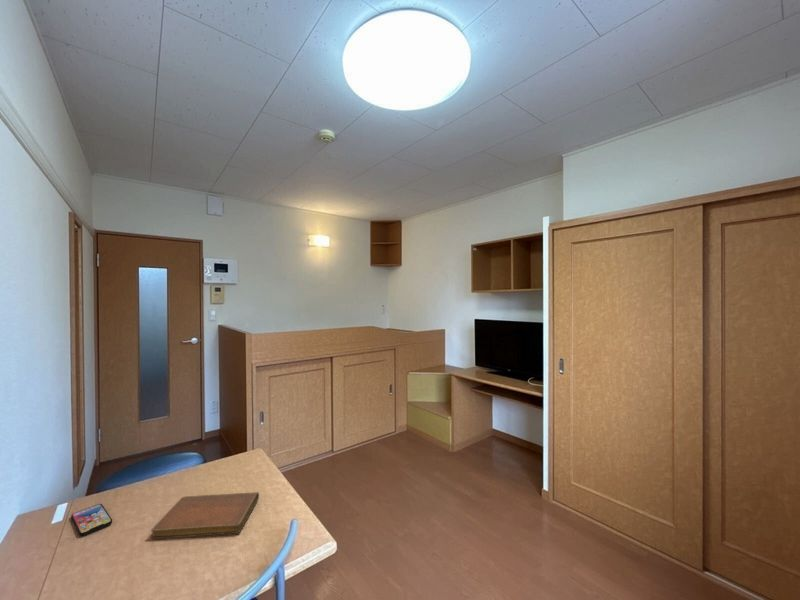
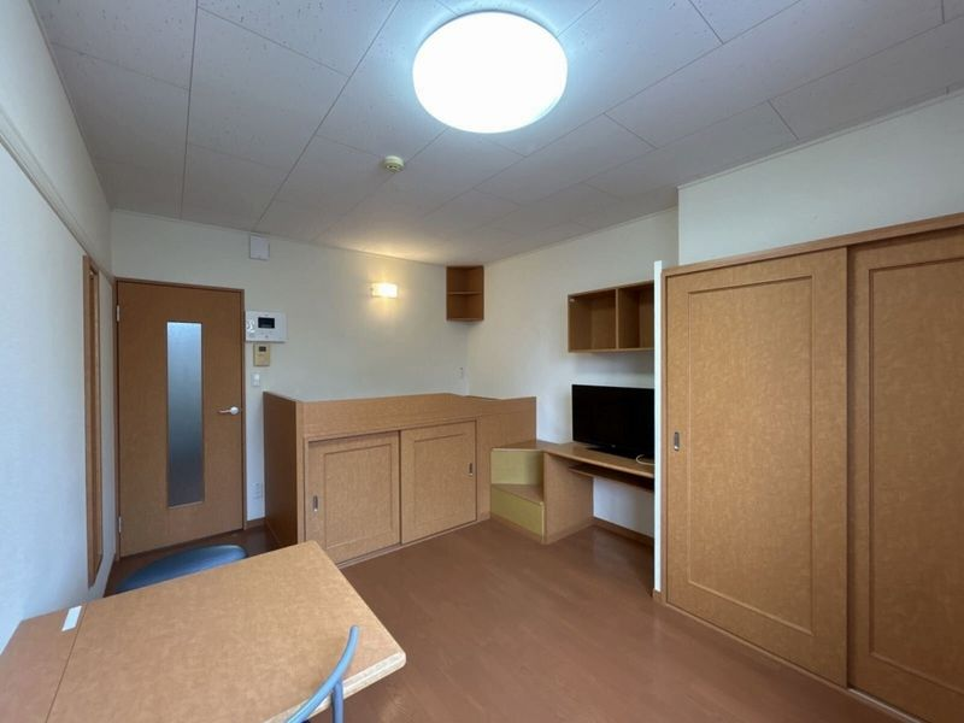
- smartphone [70,503,113,537]
- notebook [150,491,260,540]
